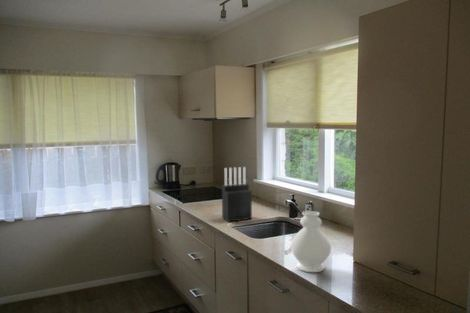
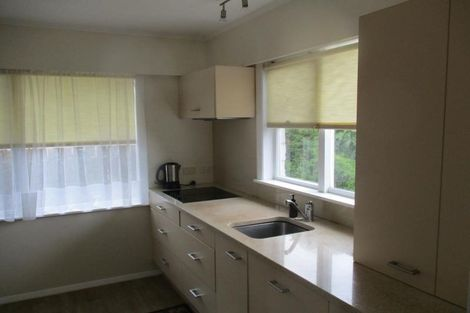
- decorative vase [290,210,332,273]
- knife block [221,166,253,223]
